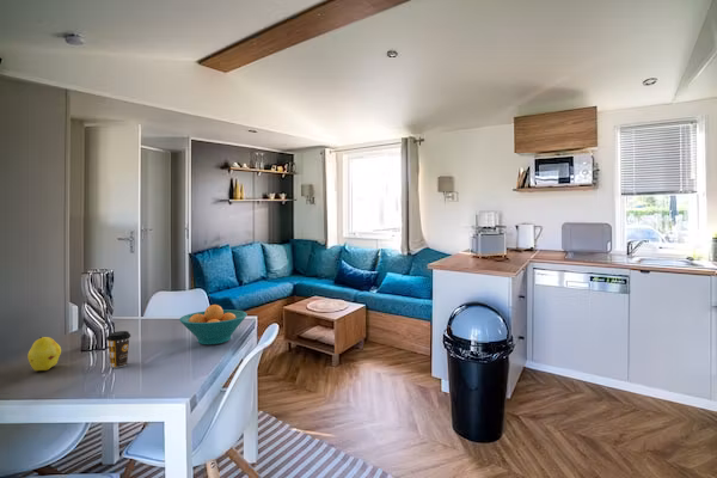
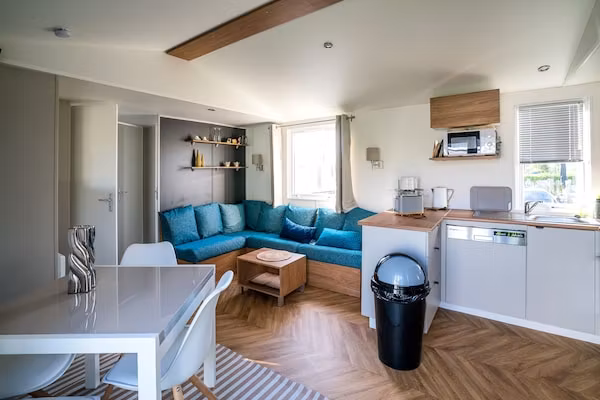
- fruit [26,336,62,372]
- fruit bowl [178,304,249,345]
- coffee cup [105,330,131,369]
